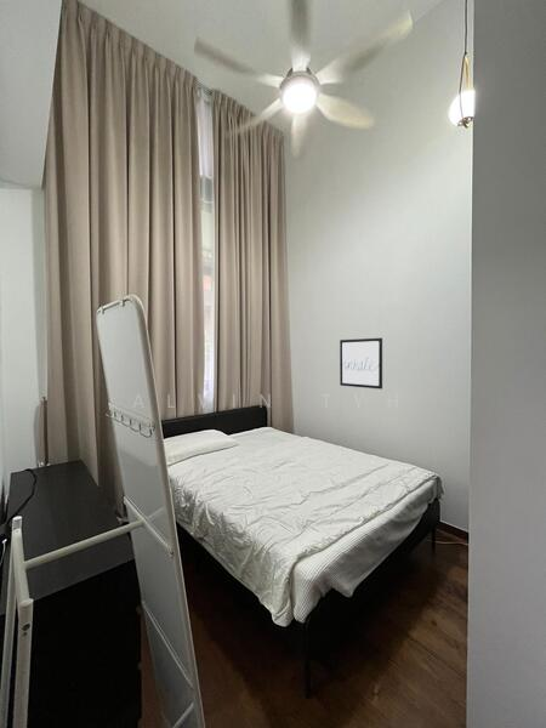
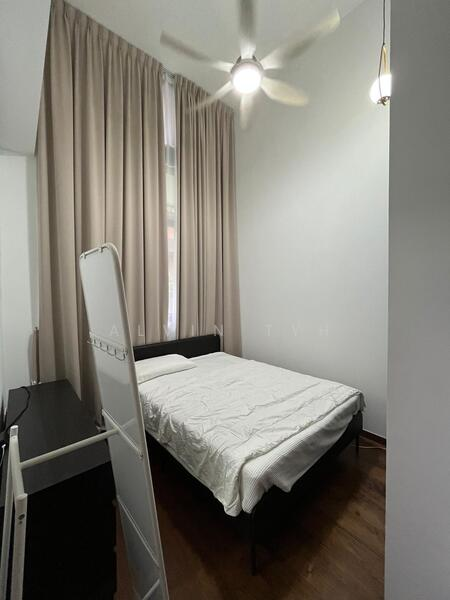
- wall art [339,337,383,389]
